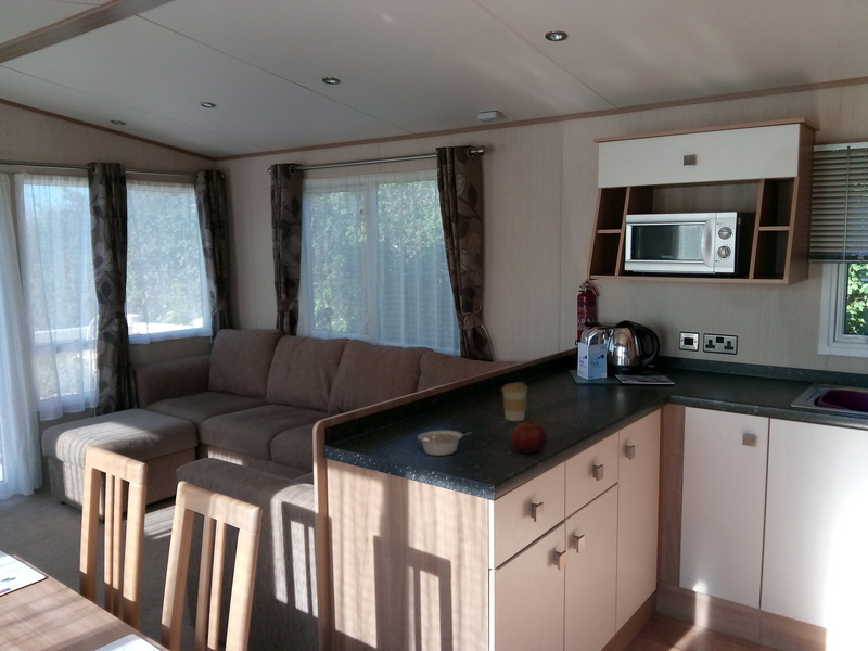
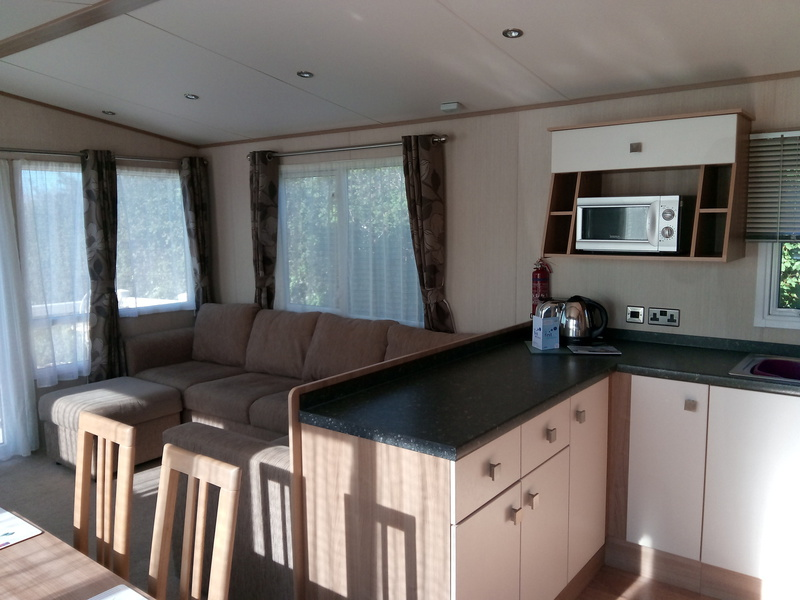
- legume [417,430,473,457]
- coffee cup [500,382,528,422]
- fruit [510,419,548,454]
